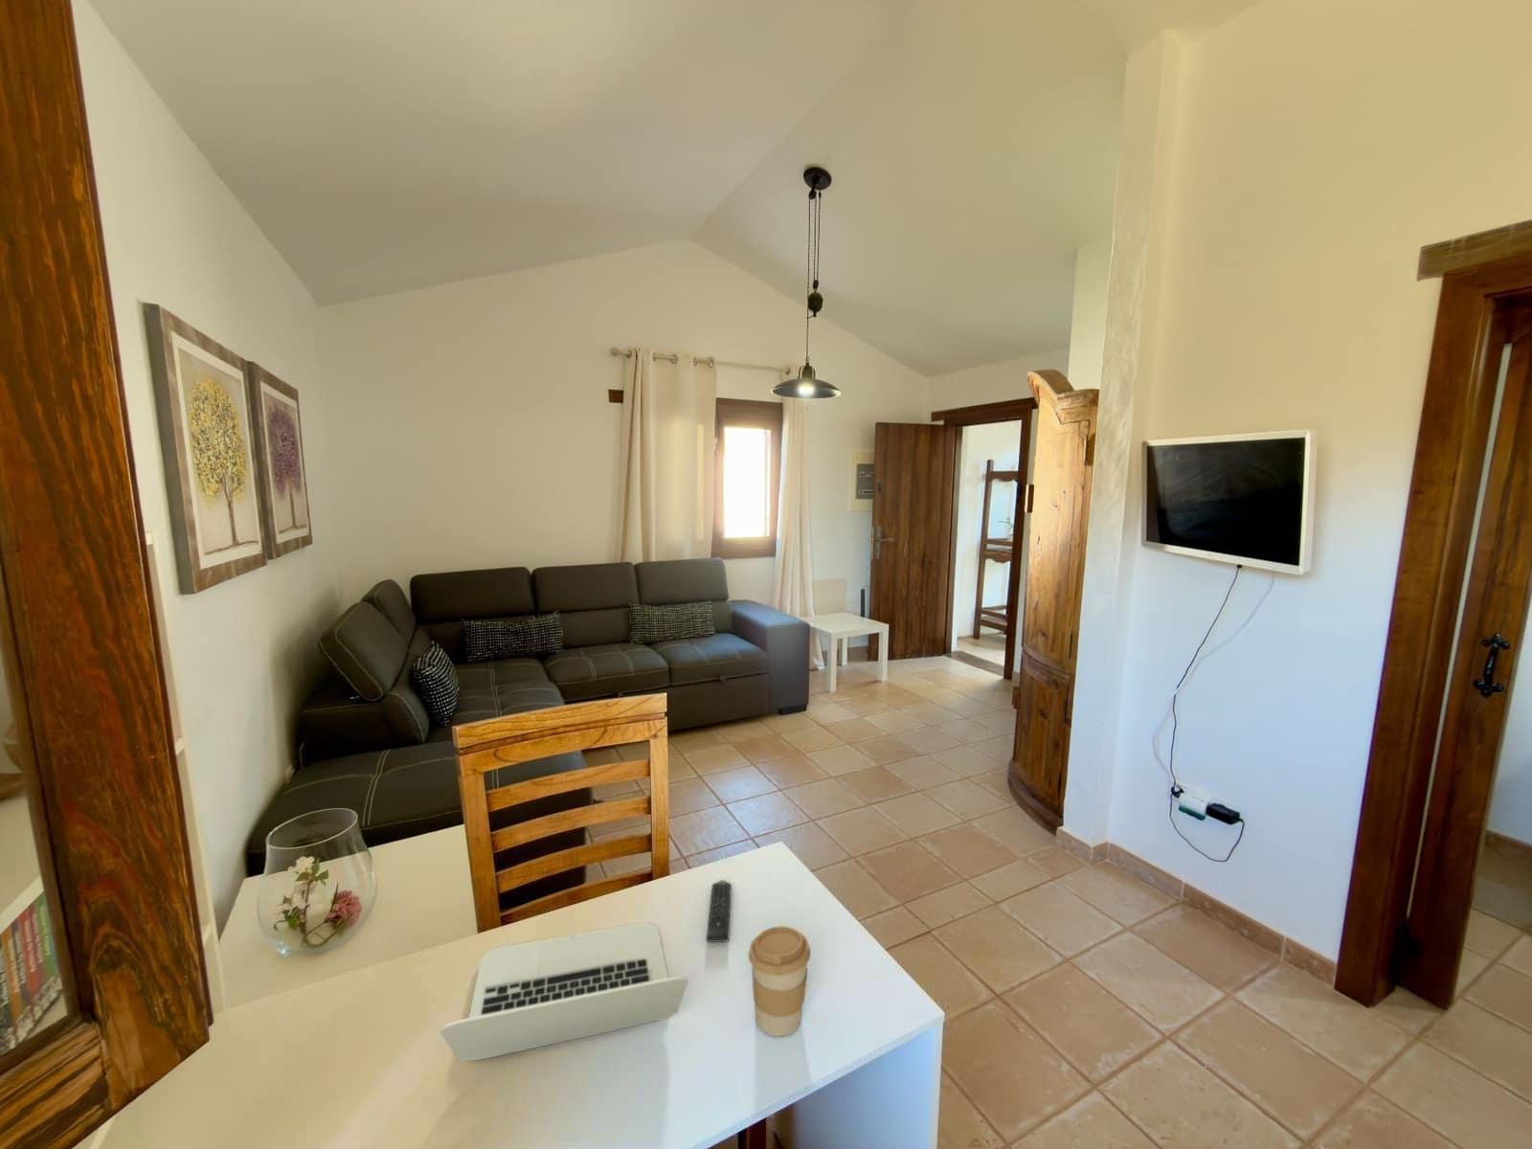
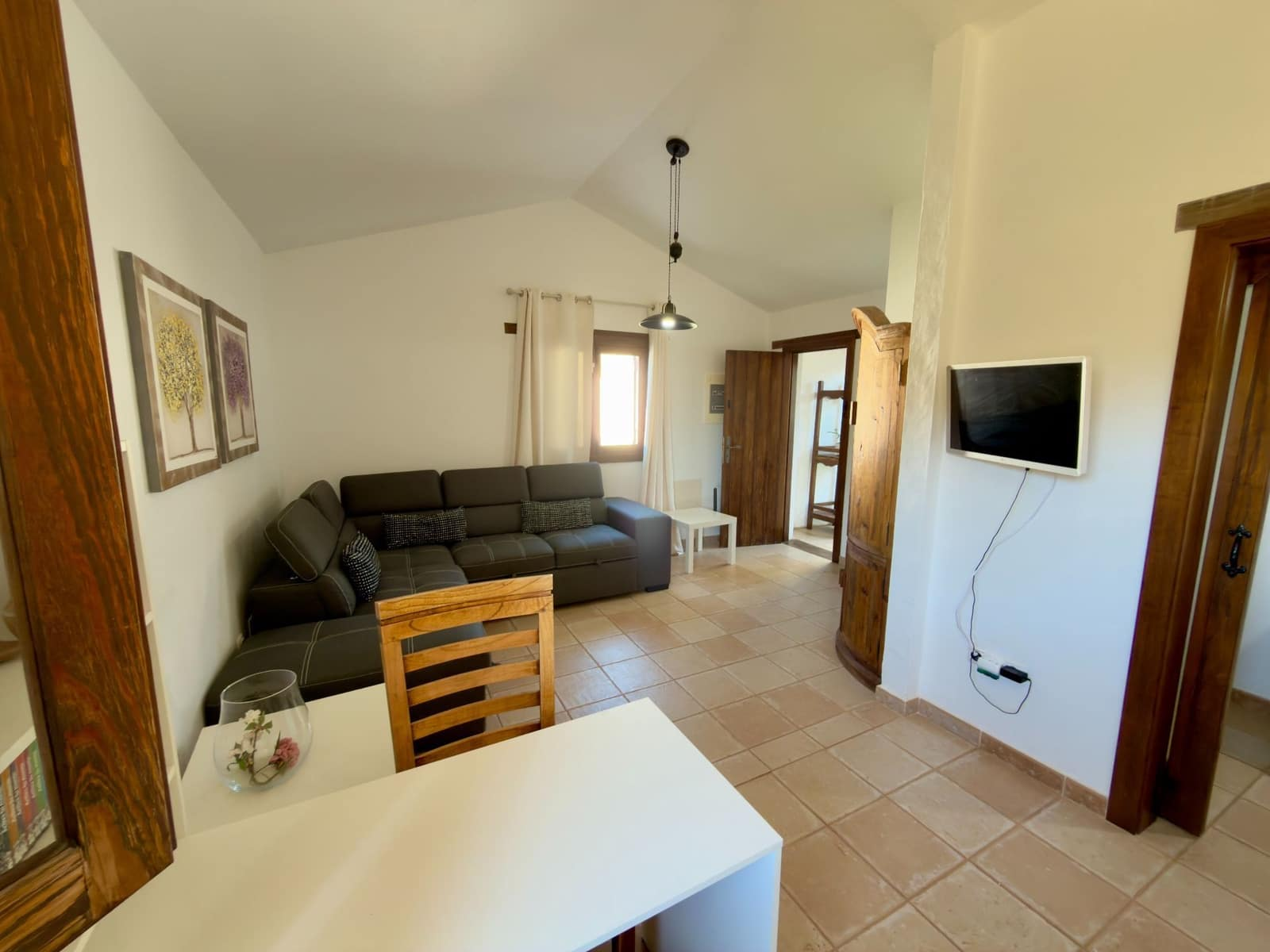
- remote control [704,879,732,943]
- coffee cup [748,925,812,1037]
- laptop [439,921,689,1062]
